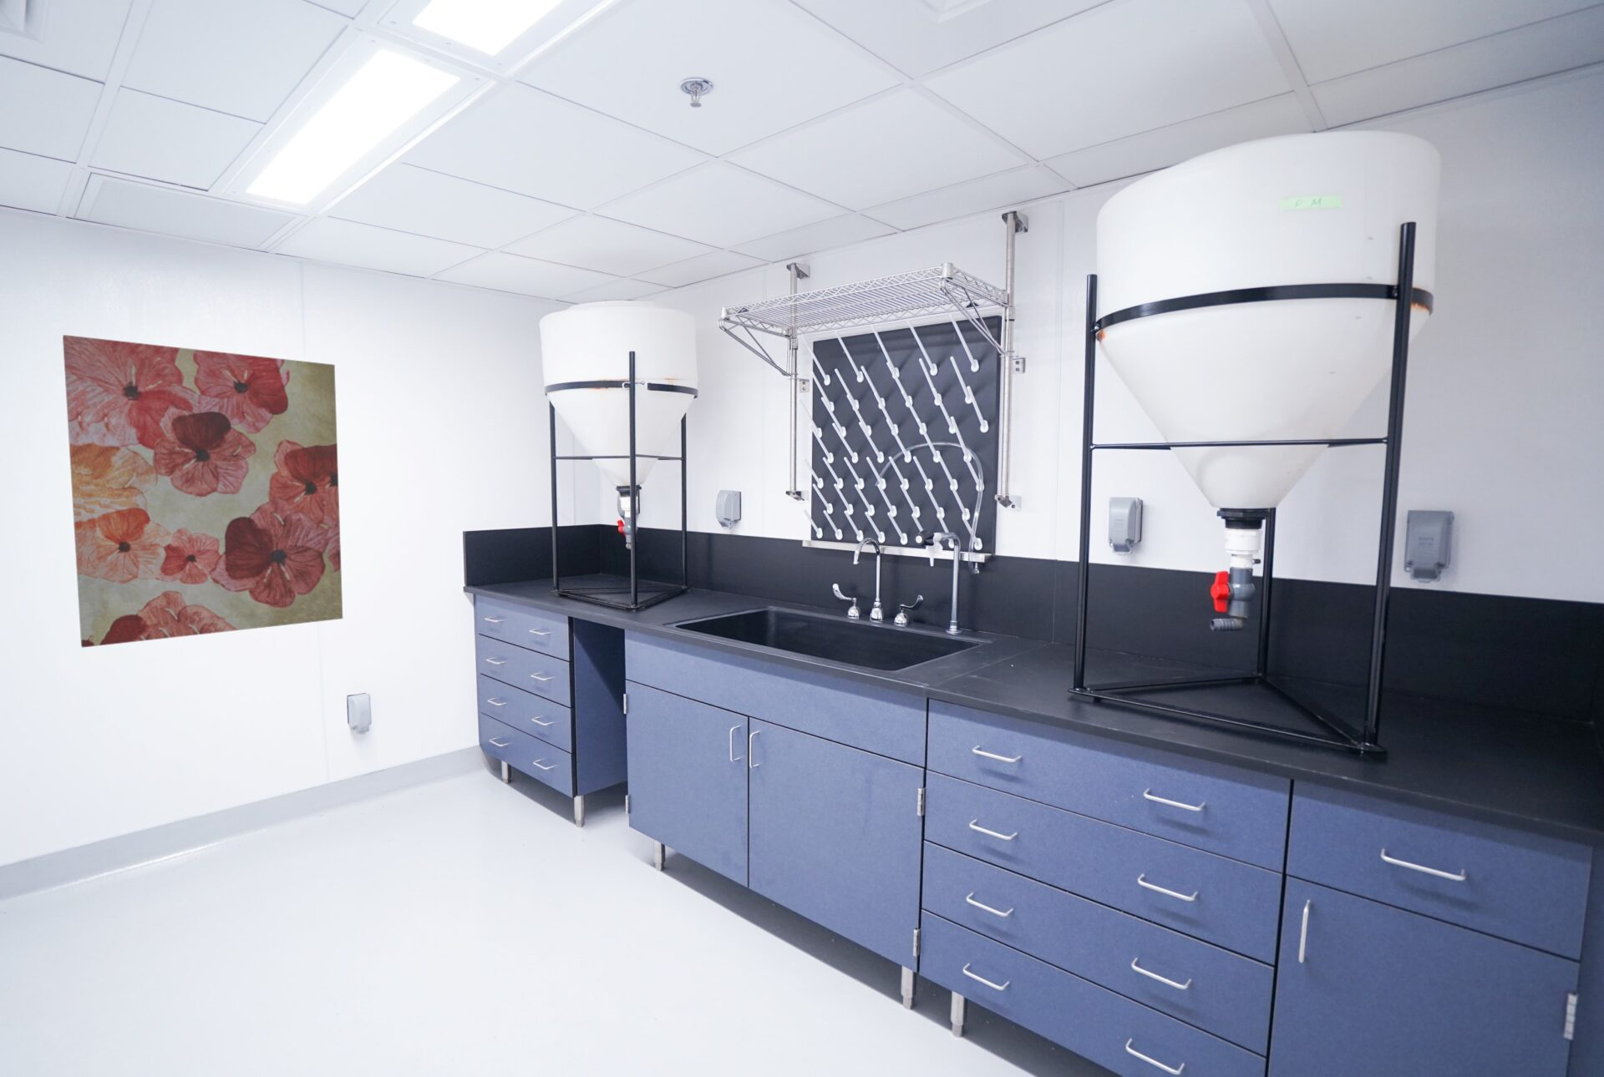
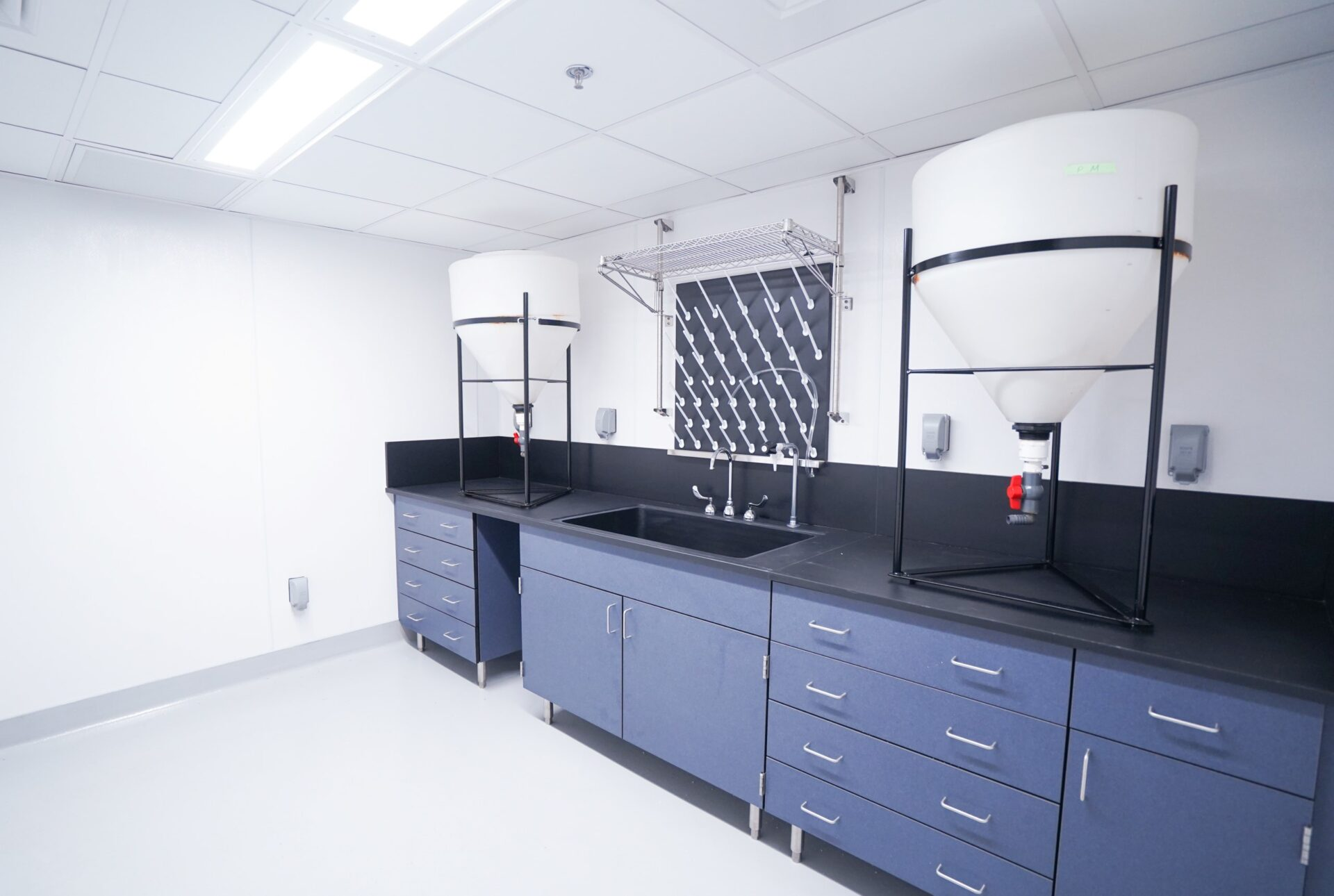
- wall art [61,334,344,649]
